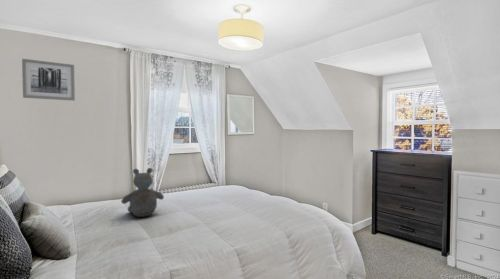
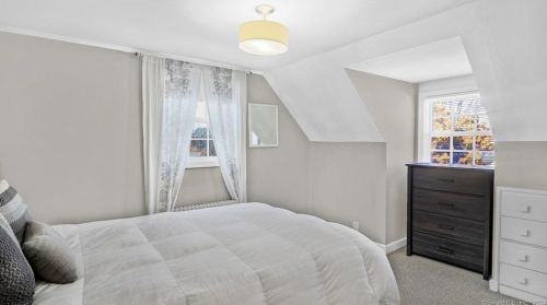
- stuffed bear [120,167,165,218]
- wall art [21,58,76,102]
